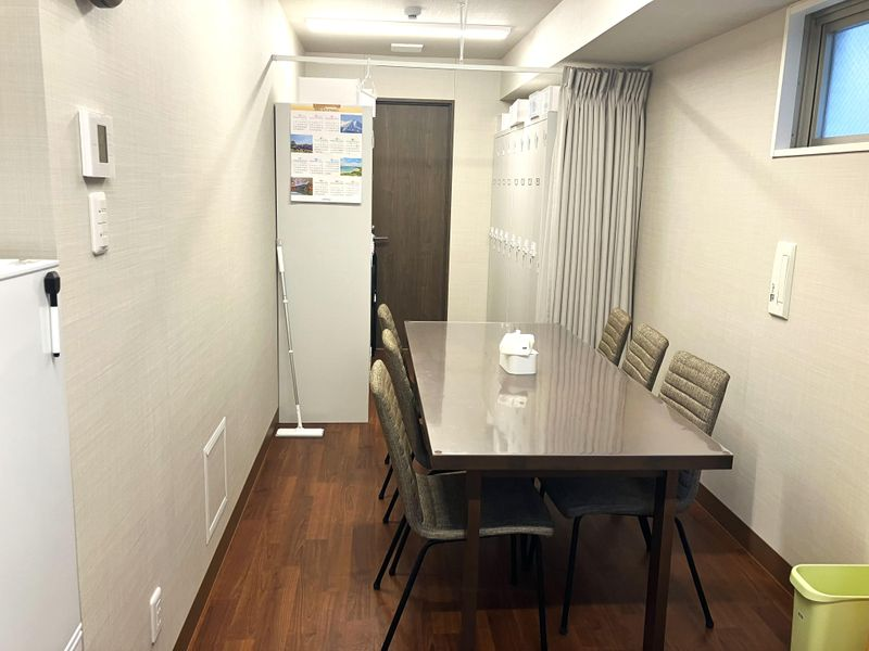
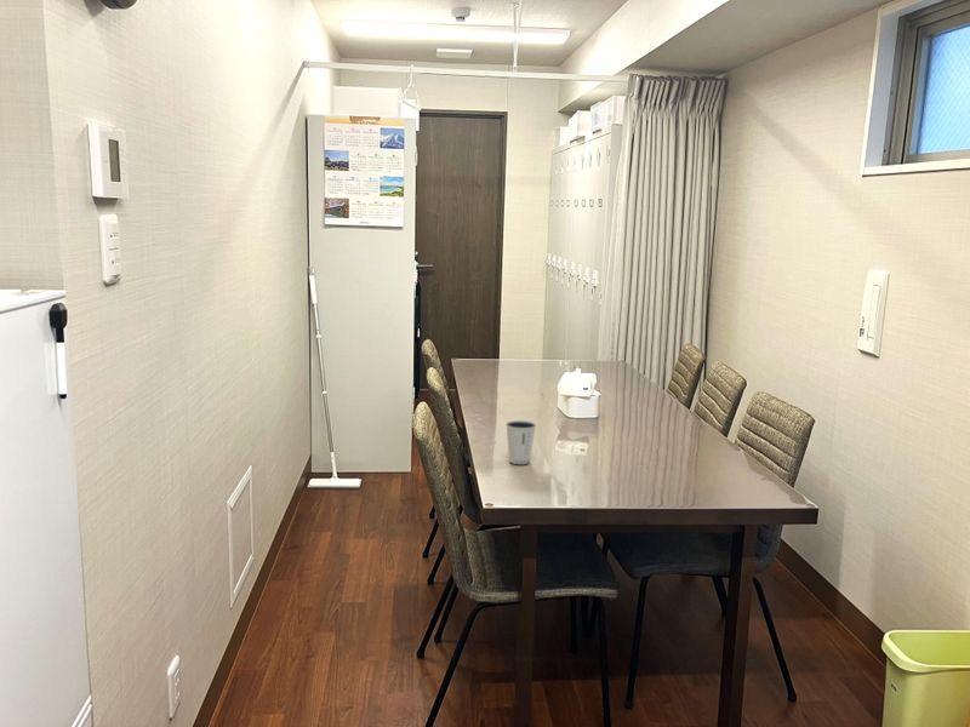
+ dixie cup [504,419,537,465]
